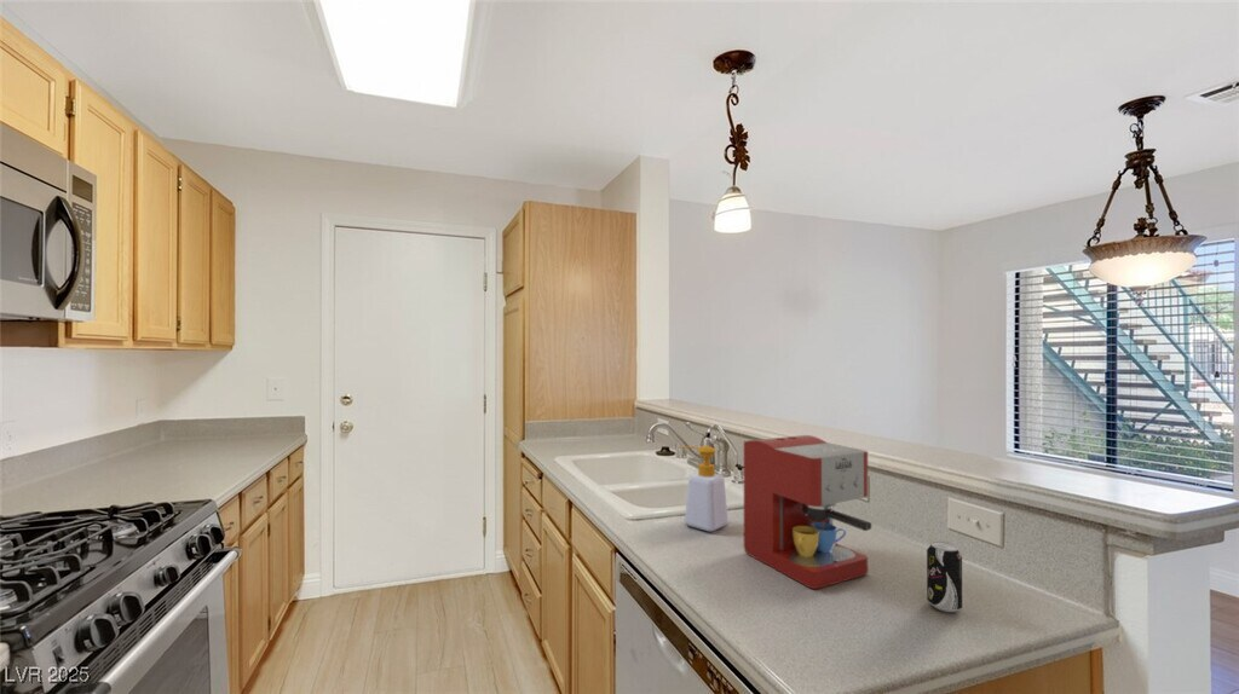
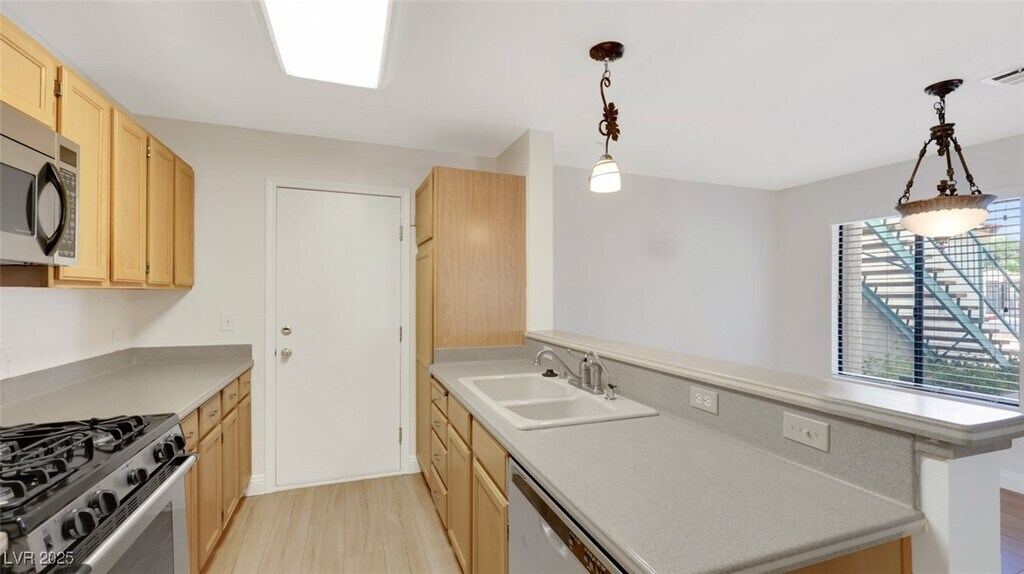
- beverage can [926,539,963,613]
- coffee maker [743,434,872,590]
- soap bottle [679,445,730,532]
